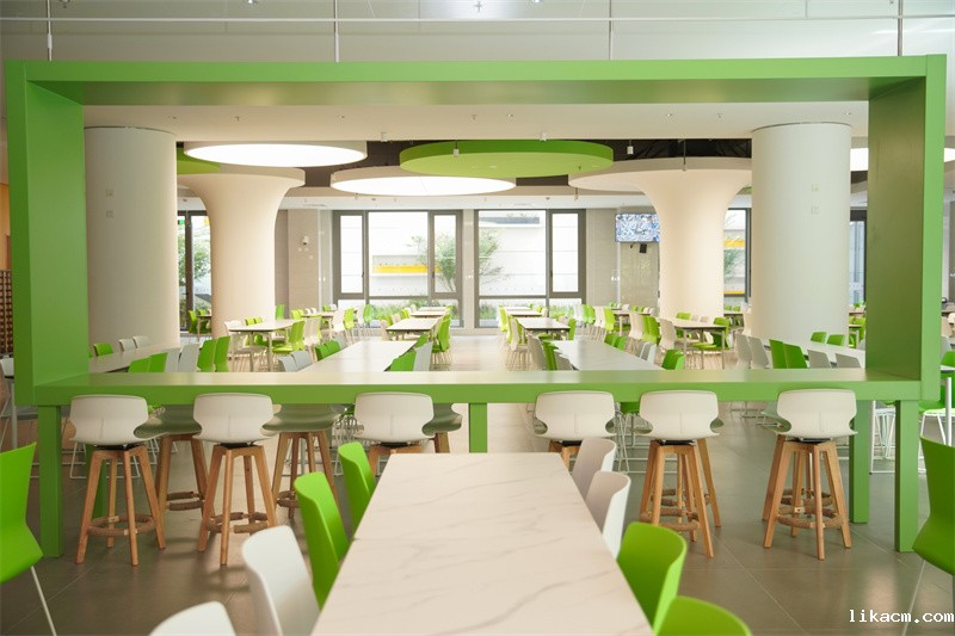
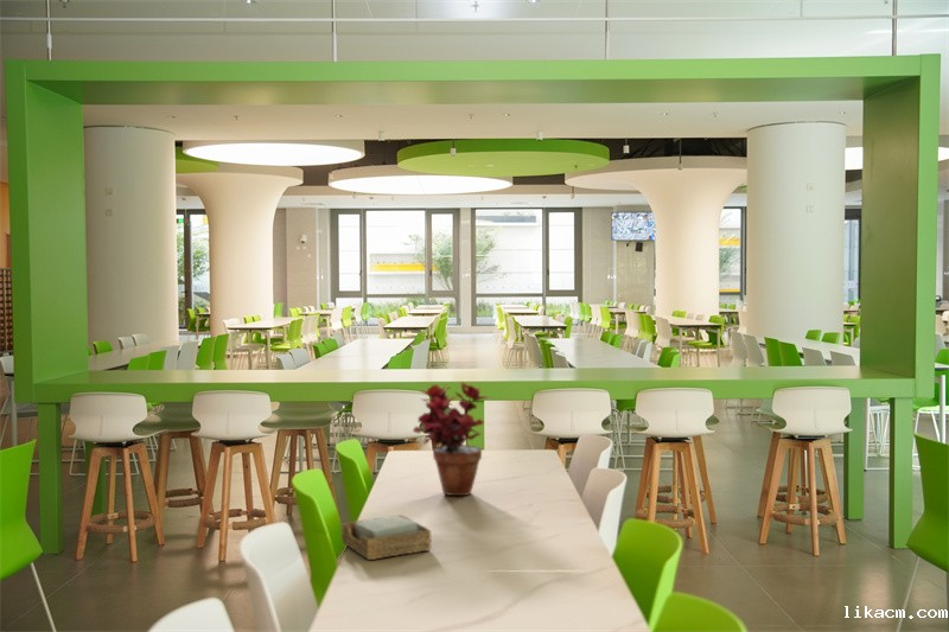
+ napkin holder [340,513,433,561]
+ potted plant [412,381,490,497]
